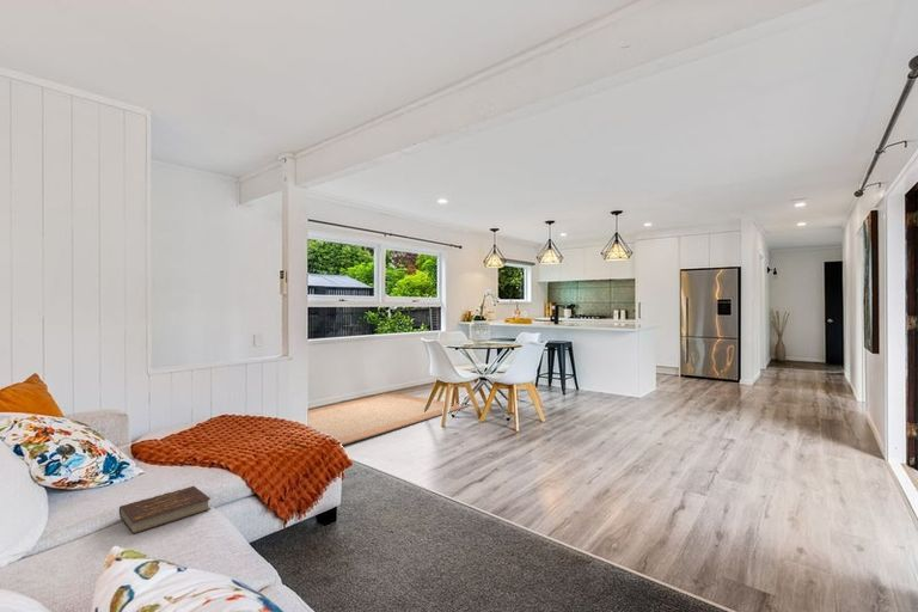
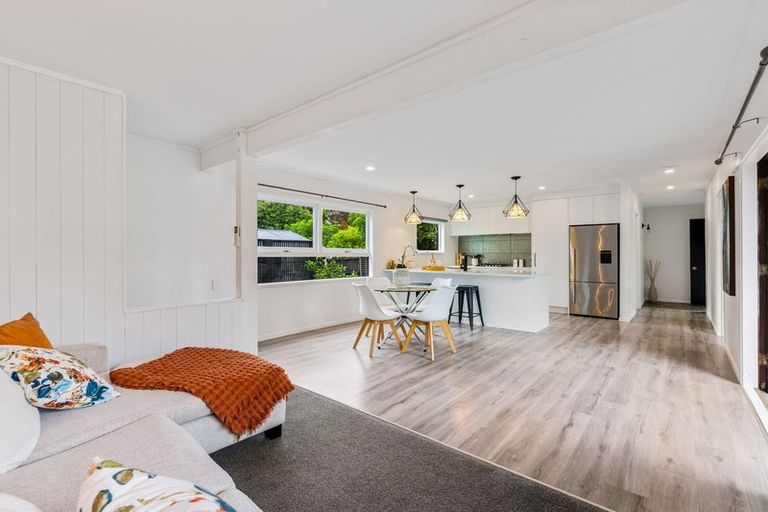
- rug [307,392,470,446]
- book [118,485,212,536]
